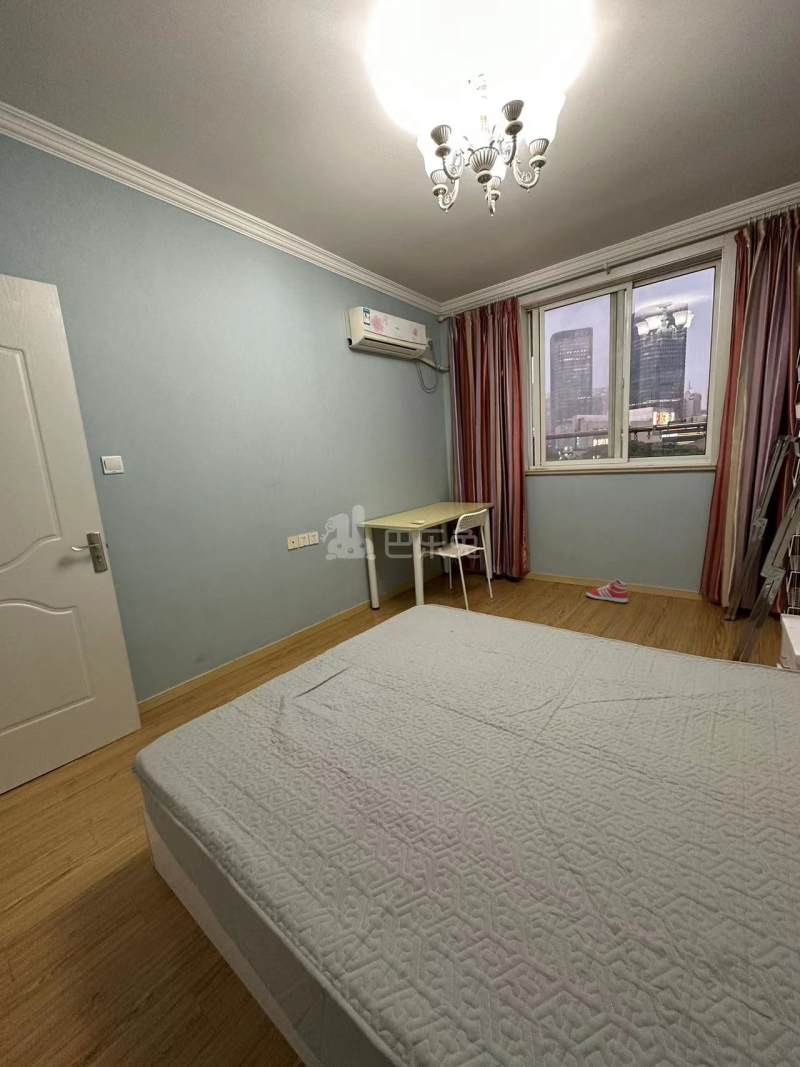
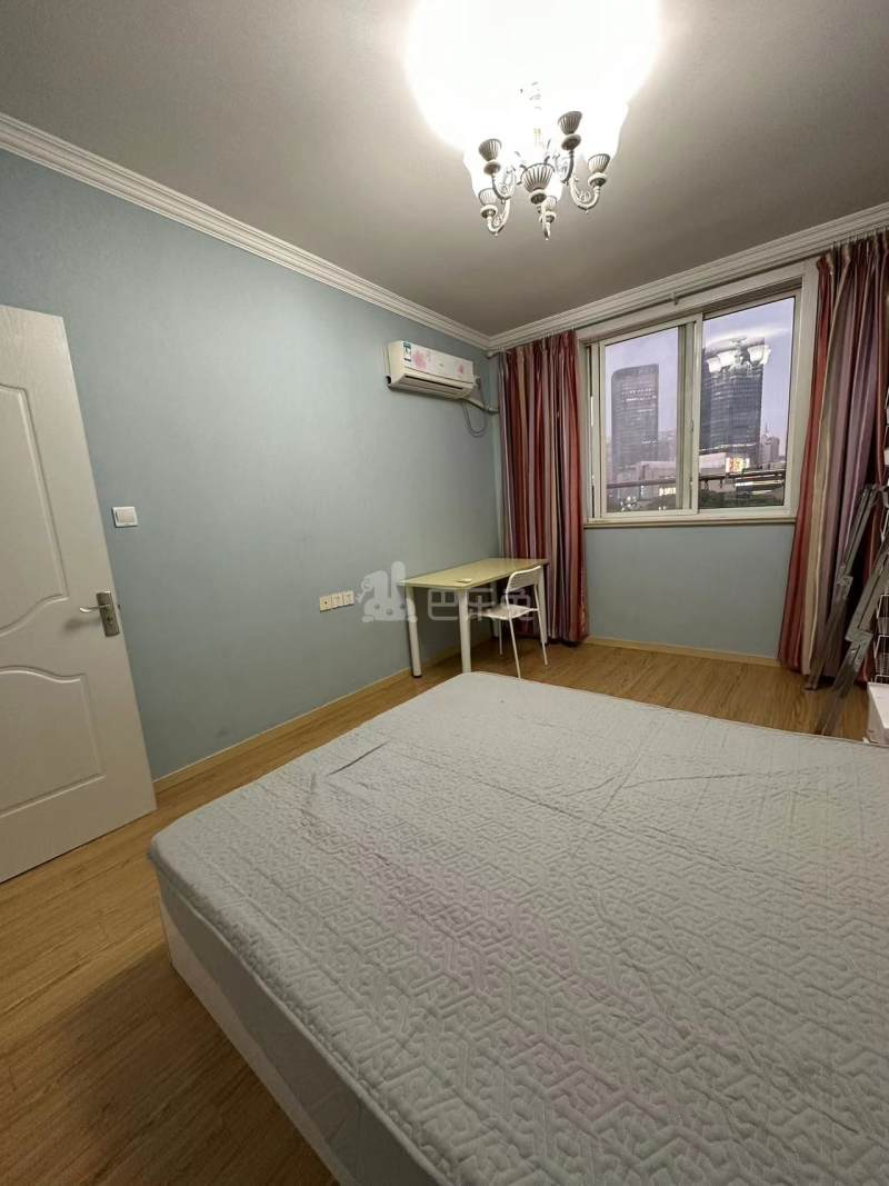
- sneaker [585,578,629,604]
